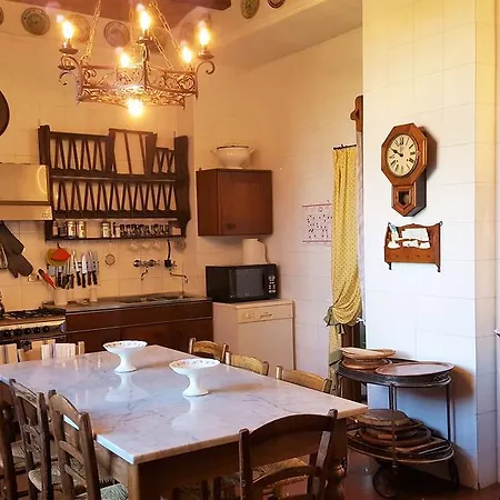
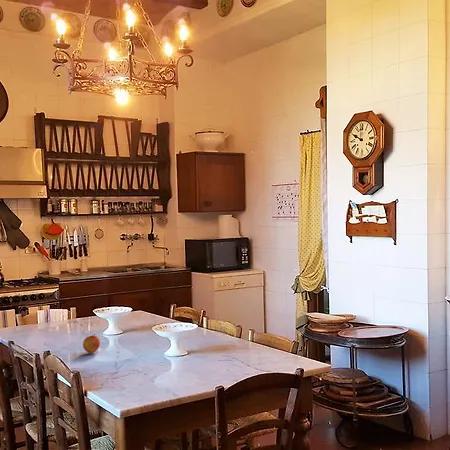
+ apple [82,334,101,354]
